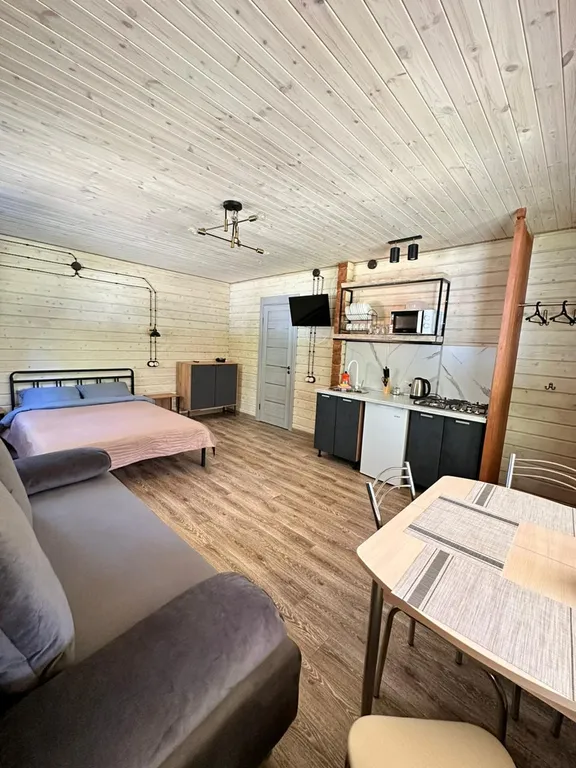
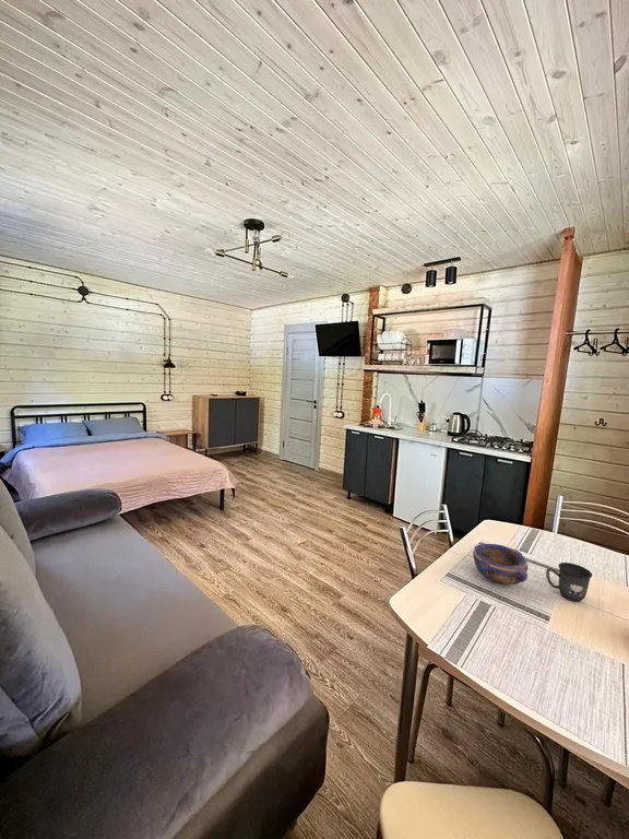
+ bowl [472,543,529,586]
+ mug [545,562,593,603]
